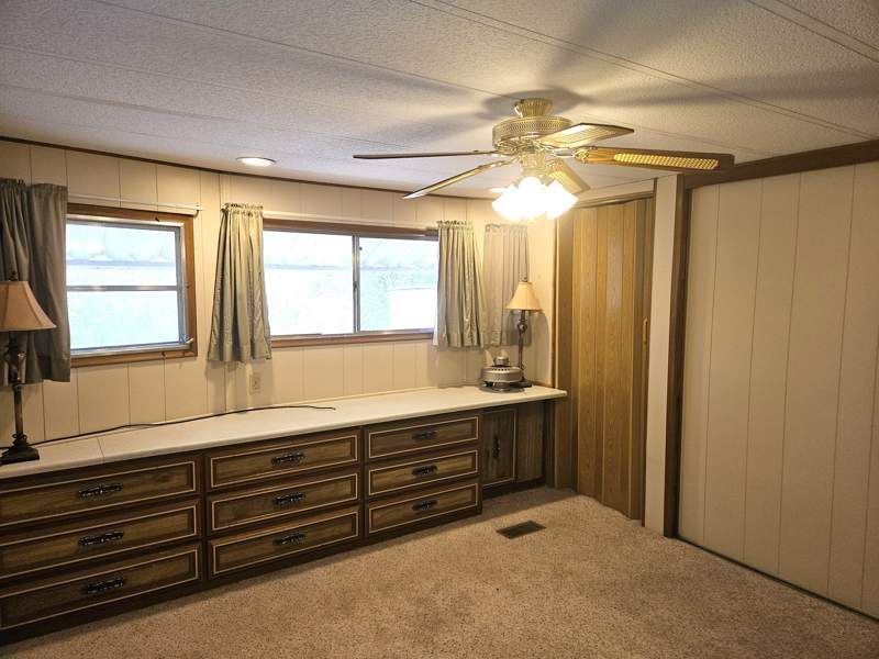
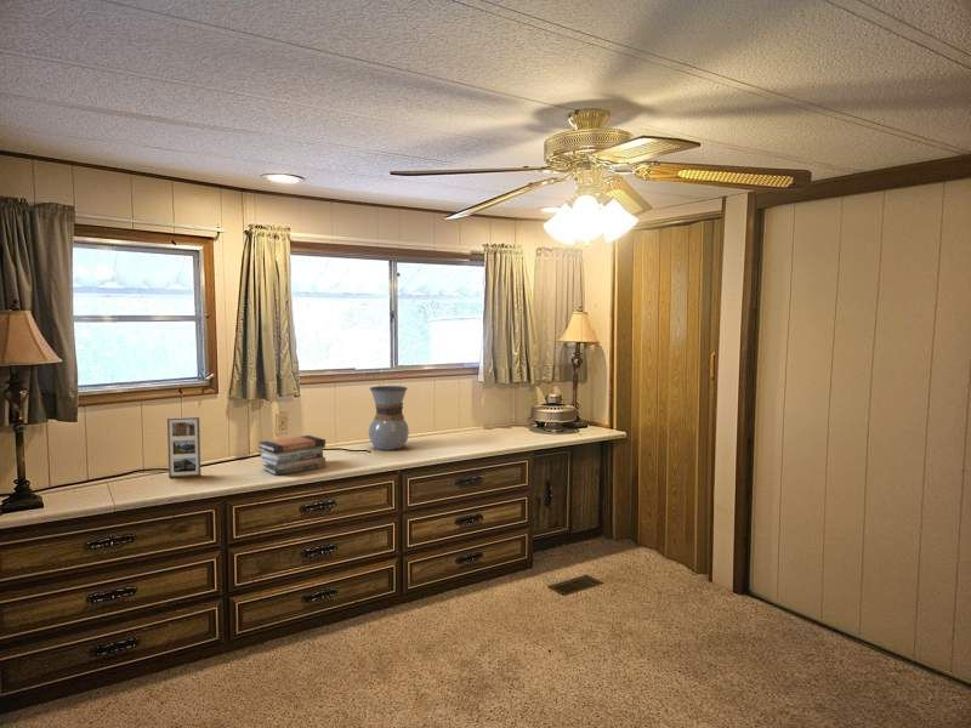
+ photo frame [166,416,201,478]
+ pour-over carafe [368,385,410,451]
+ book stack [257,434,326,477]
